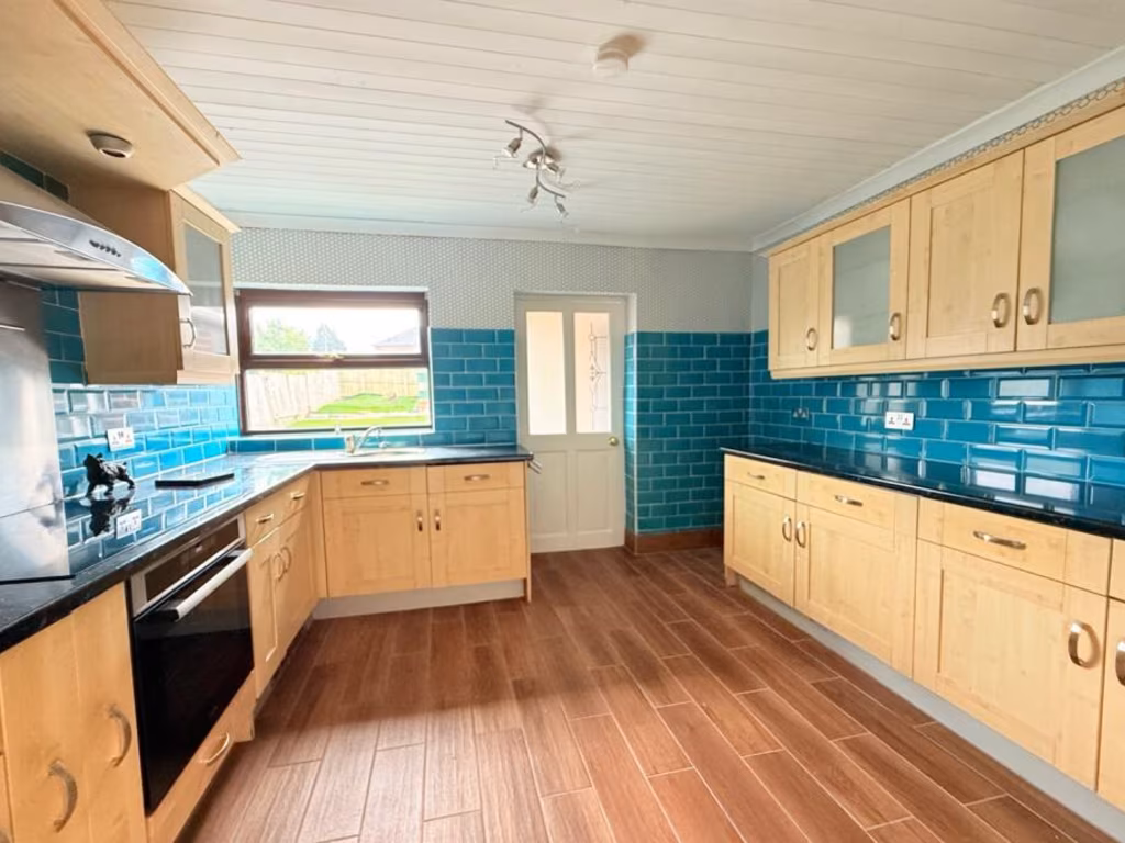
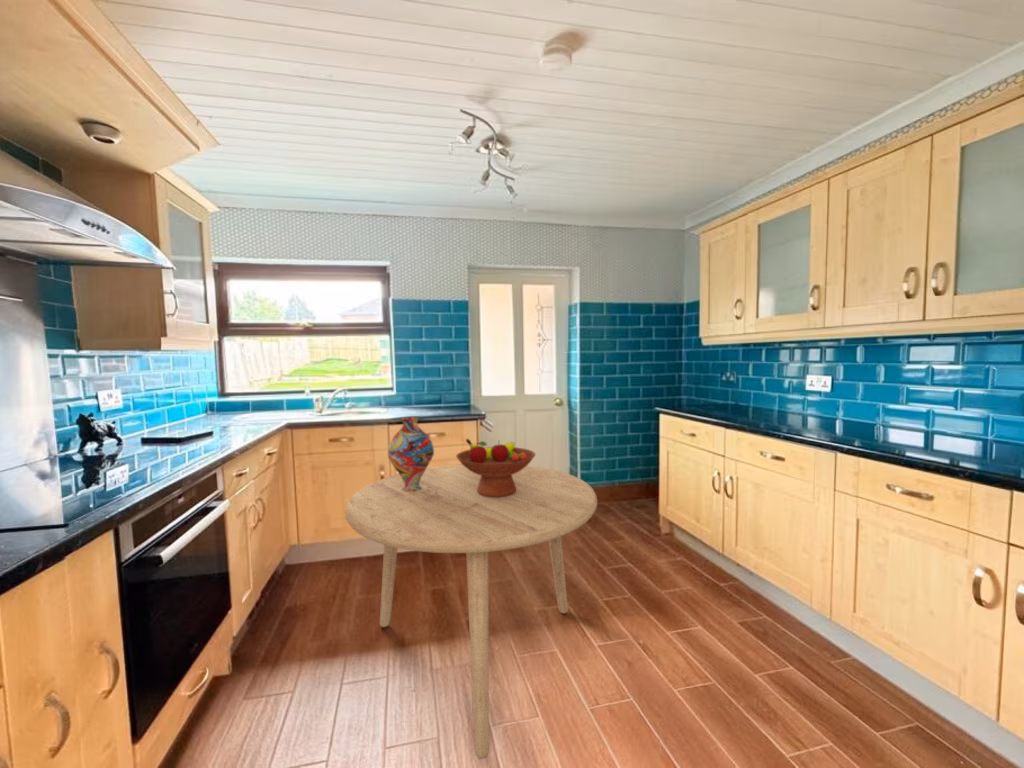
+ fruit bowl [455,438,537,497]
+ dining table [344,463,598,759]
+ vase [387,415,435,492]
